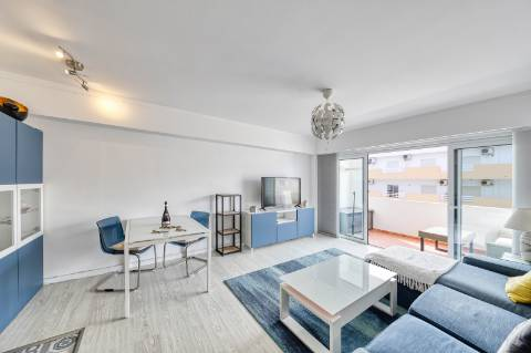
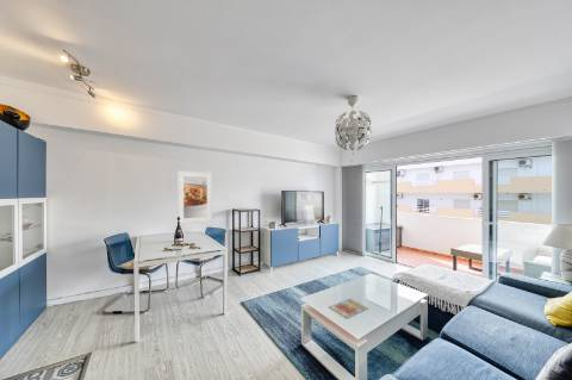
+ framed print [176,169,213,225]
+ magazine [327,297,369,319]
